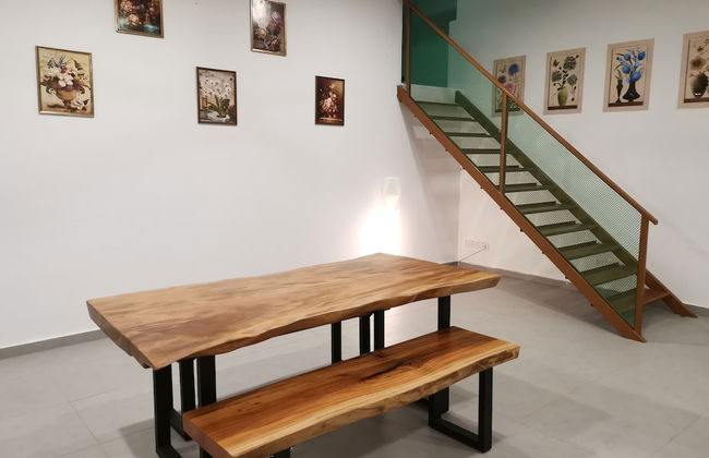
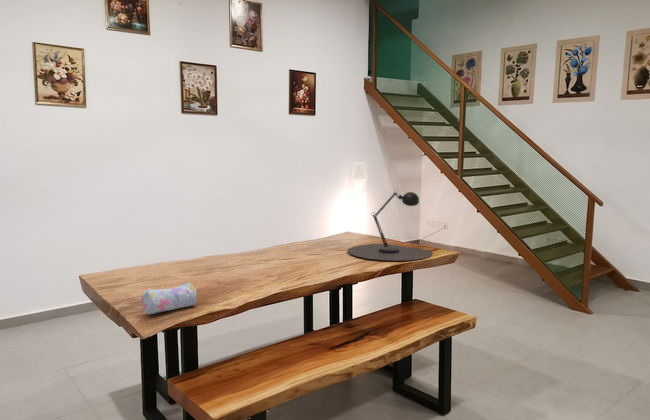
+ pencil case [141,281,198,316]
+ desk lamp [346,188,434,262]
